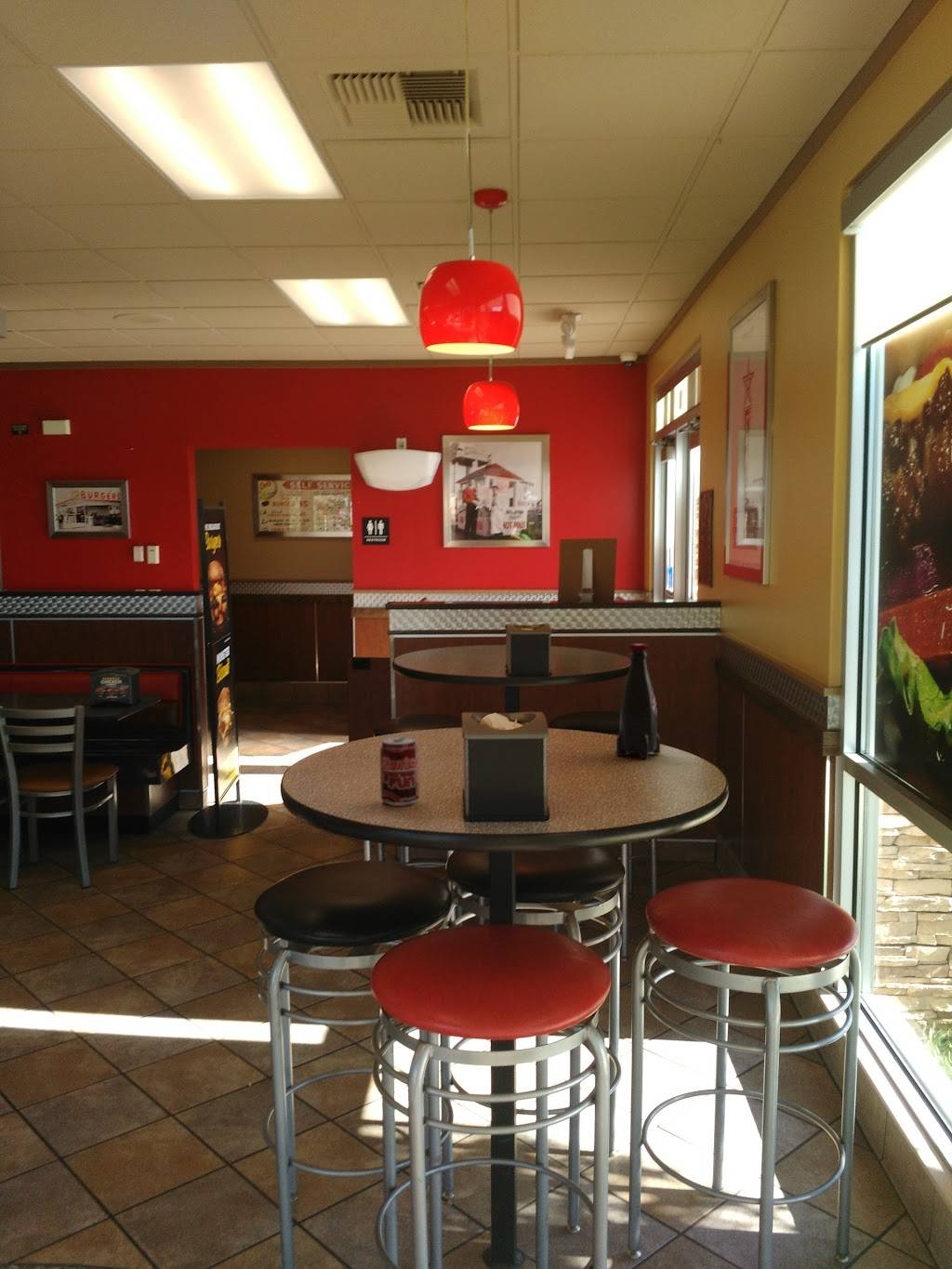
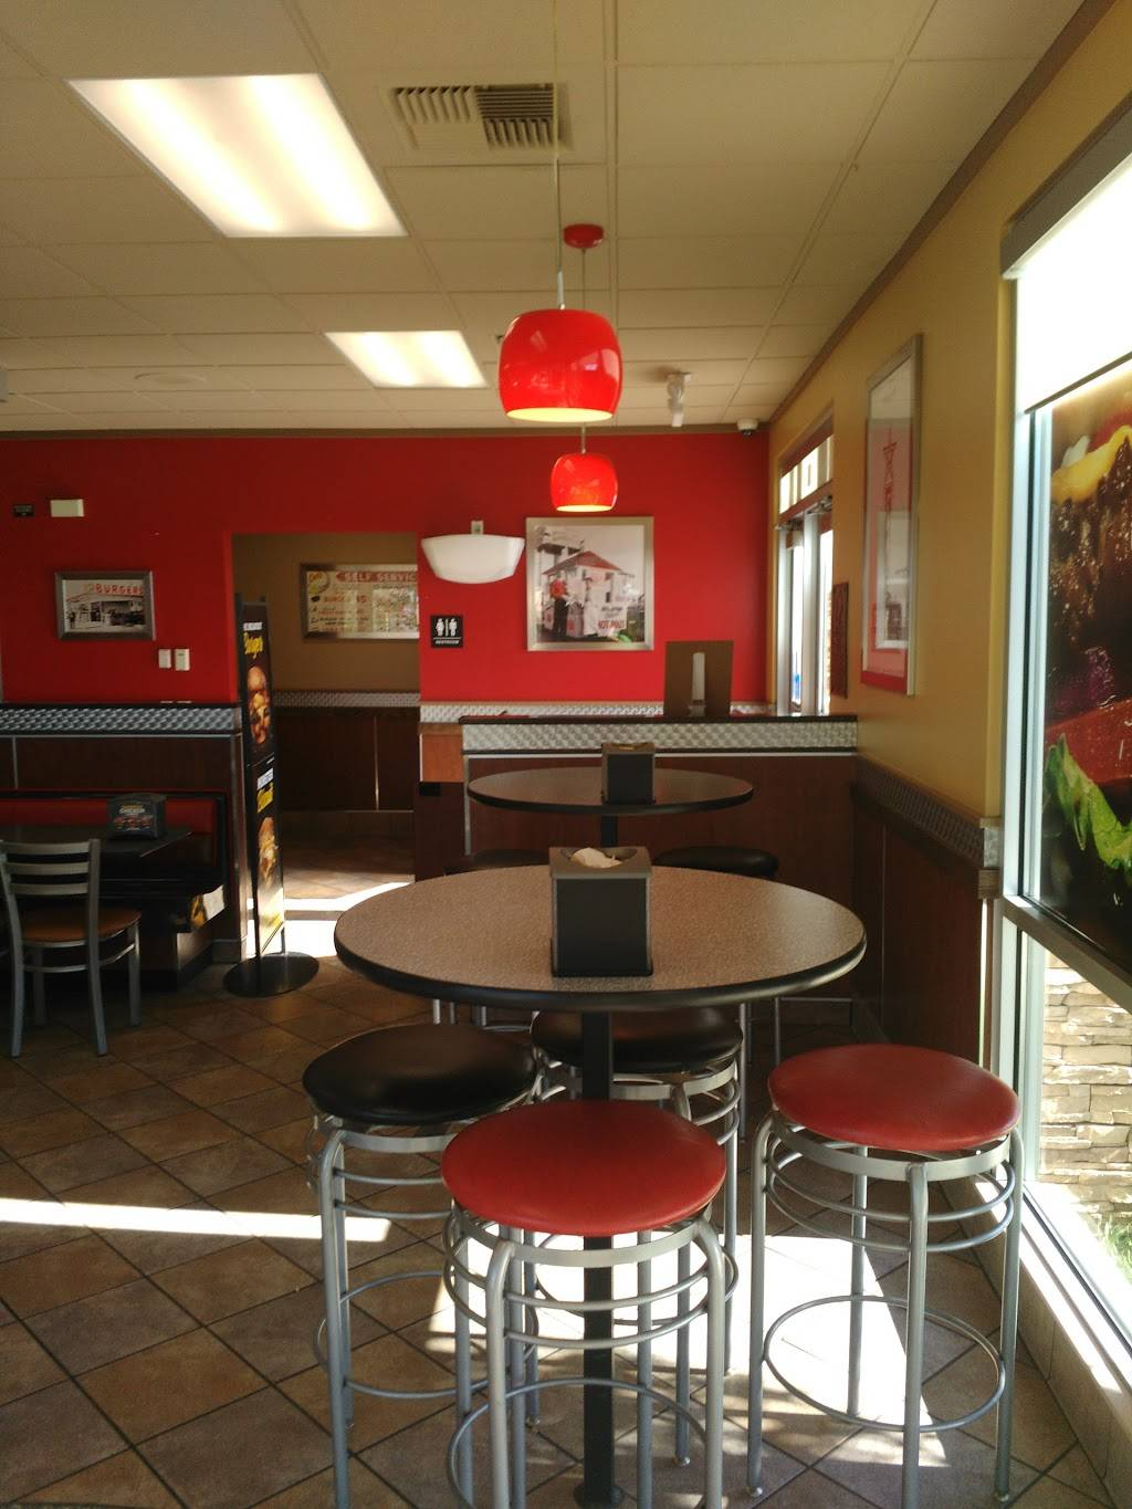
- beverage can [379,736,420,807]
- soda bottle [615,642,661,760]
